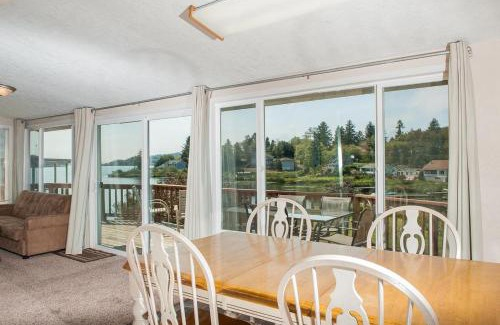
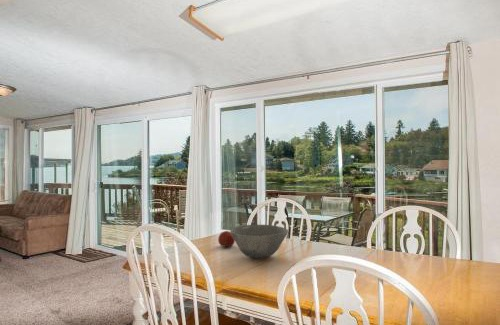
+ bowl [229,224,289,259]
+ fruit [217,230,235,248]
